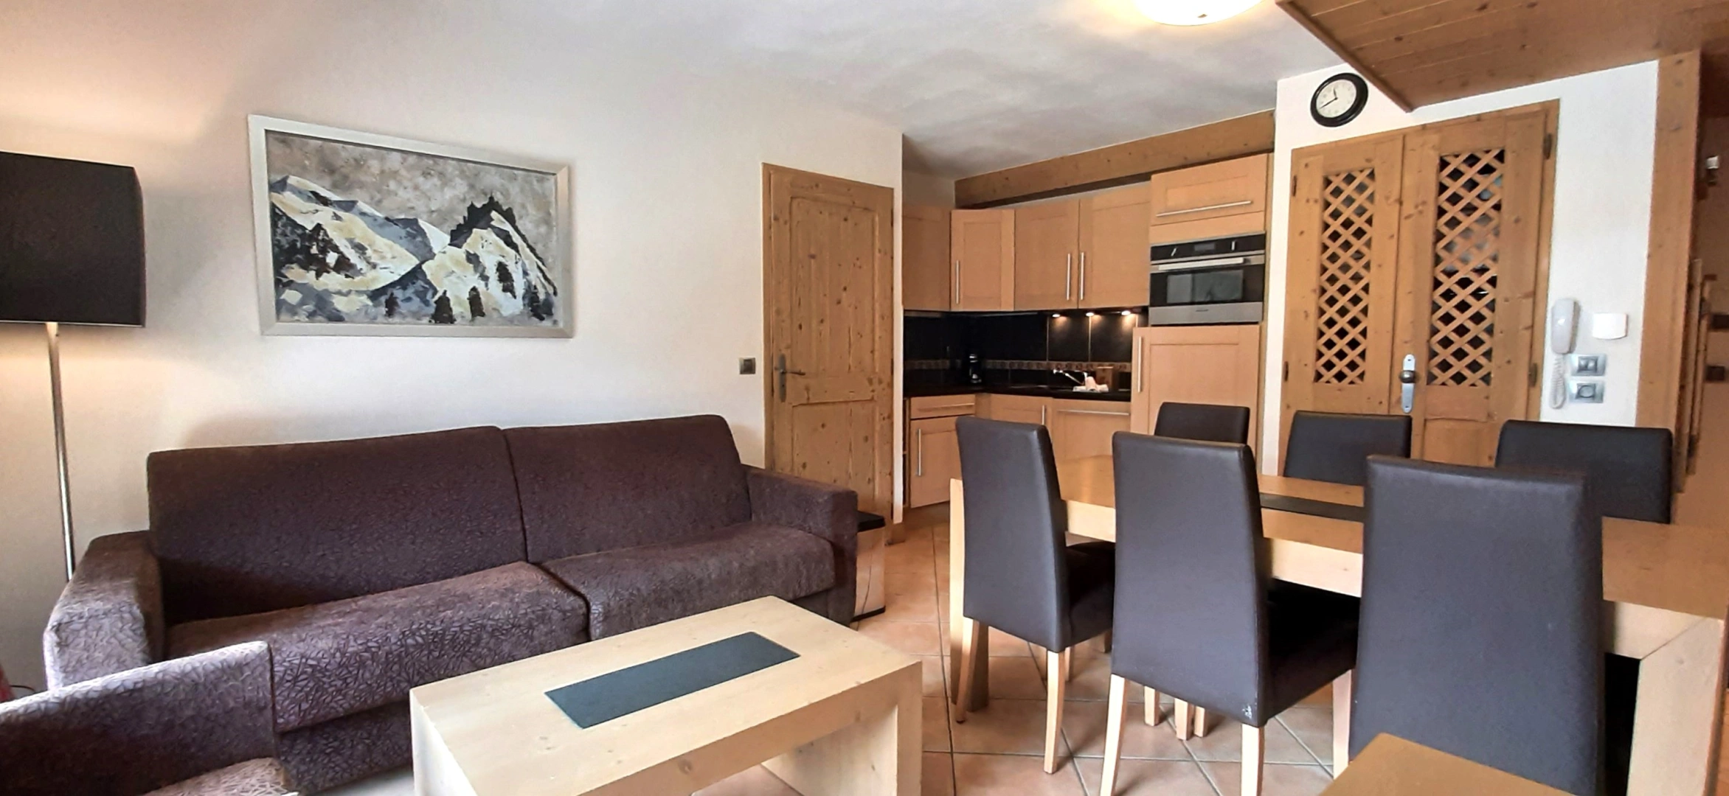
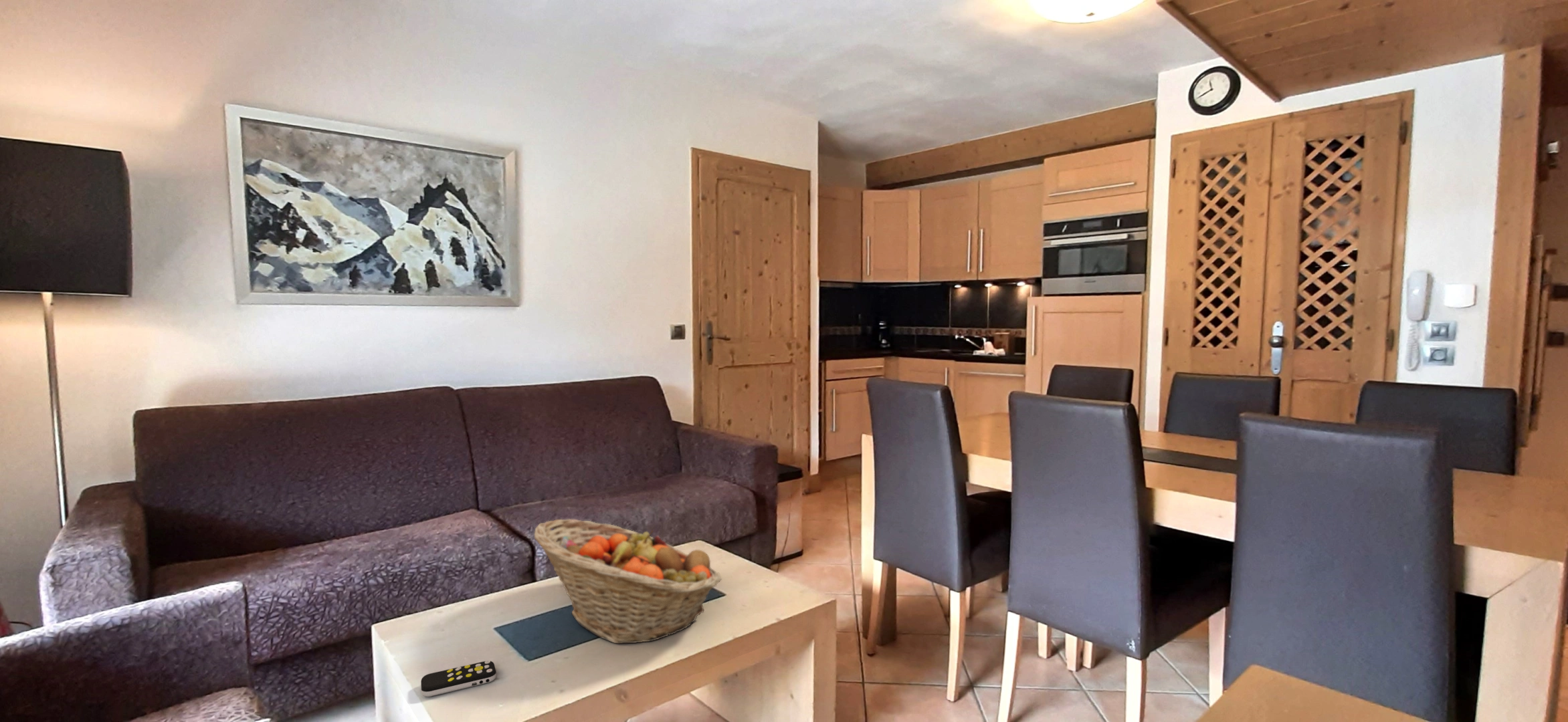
+ remote control [420,660,497,697]
+ fruit basket [533,519,722,644]
